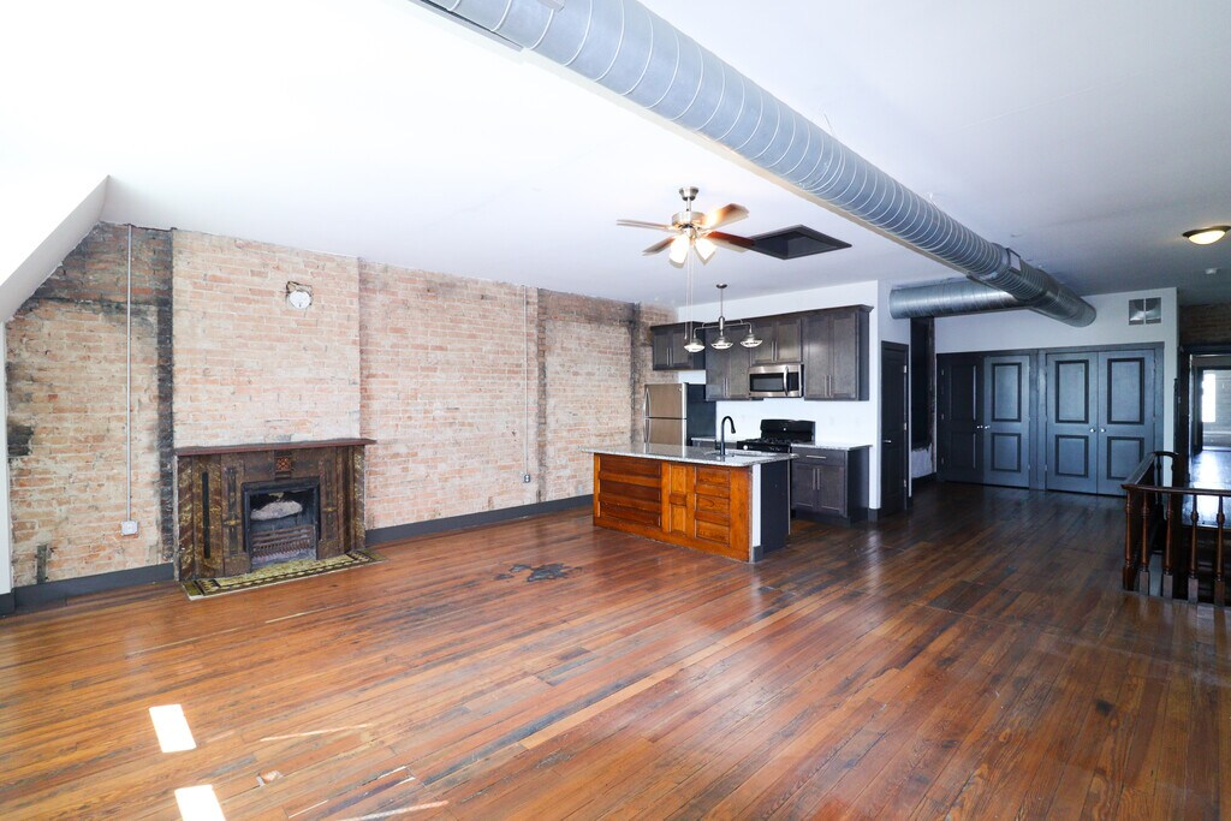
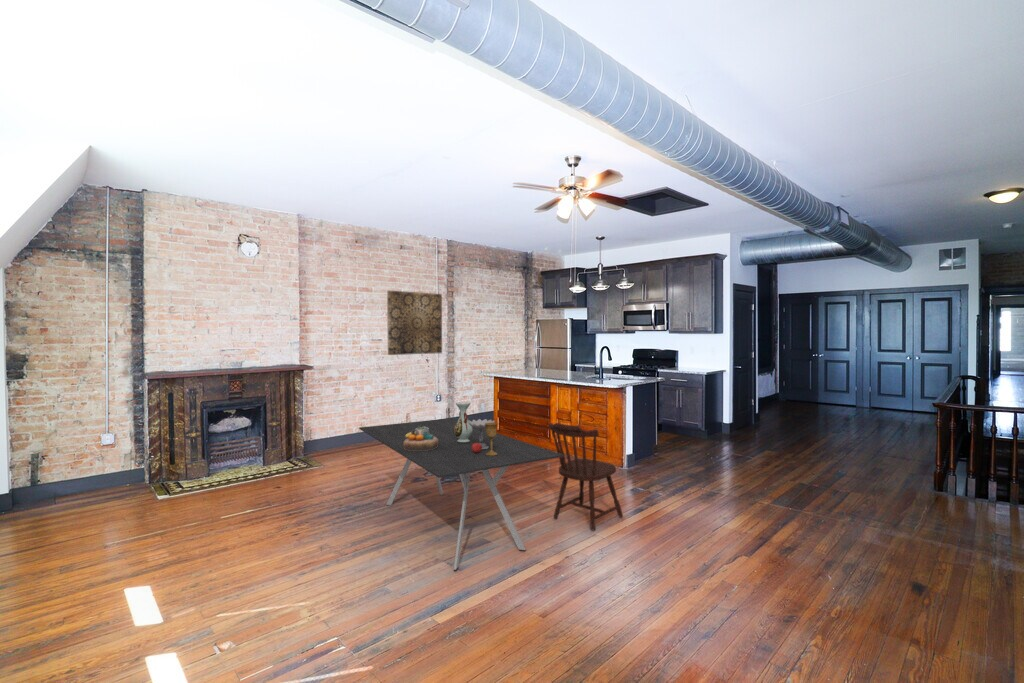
+ chair [548,422,624,531]
+ dining table [358,417,563,572]
+ goblet [468,418,499,456]
+ vase [454,401,473,443]
+ wall art [386,289,443,356]
+ decorative bowl [404,427,438,451]
